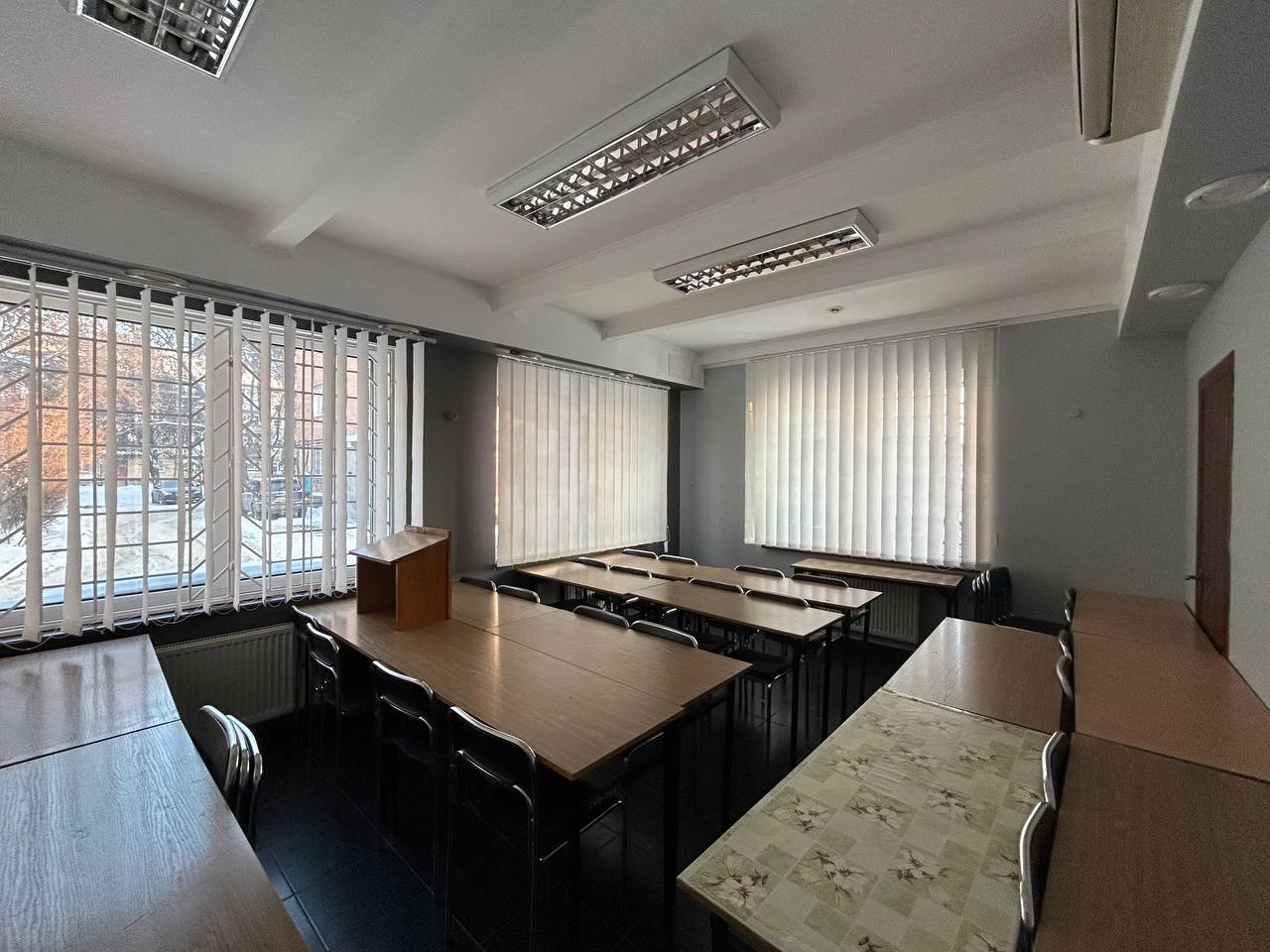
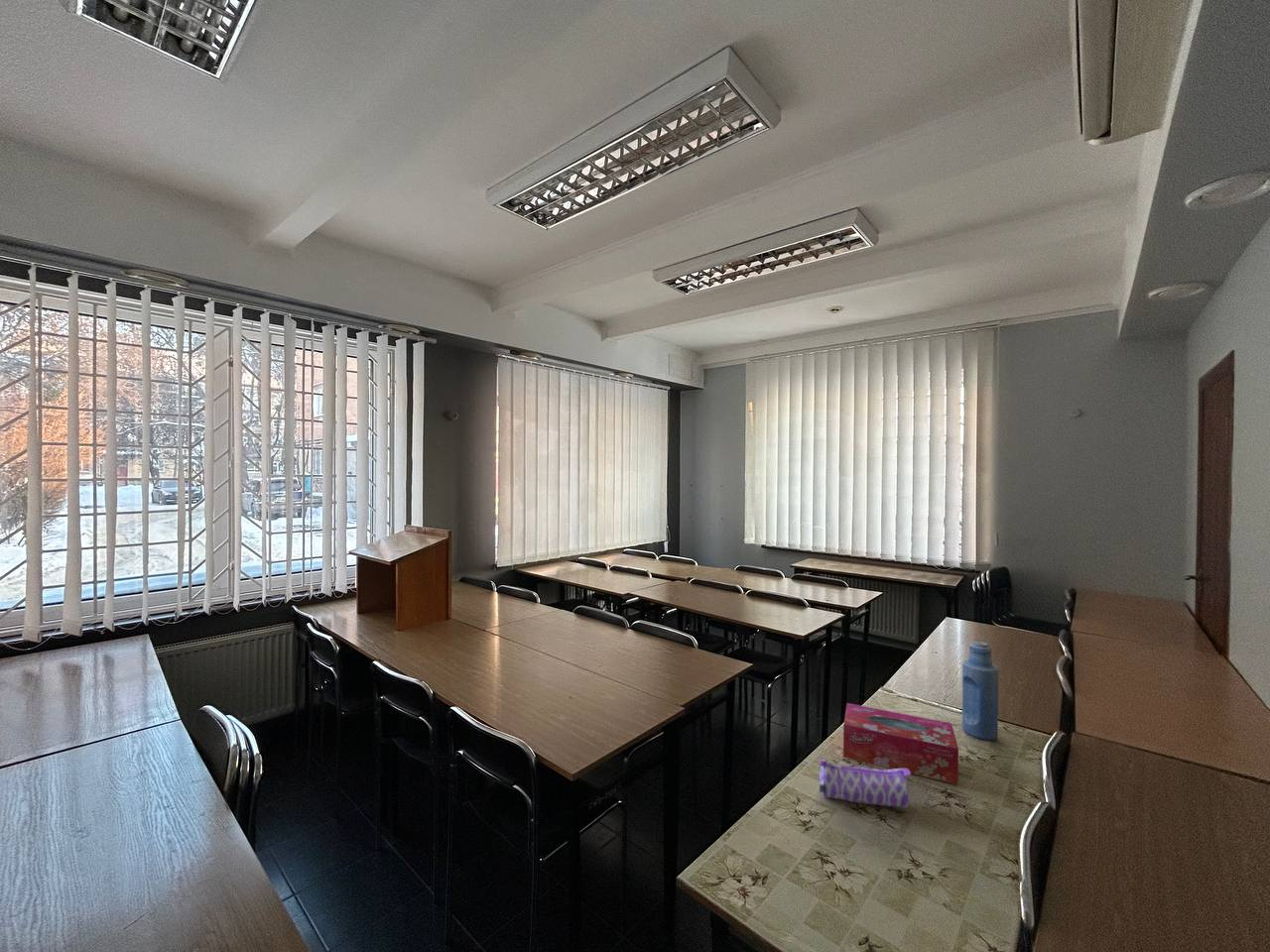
+ pencil case [819,757,912,809]
+ bottle [961,641,999,741]
+ tissue box [842,702,959,785]
